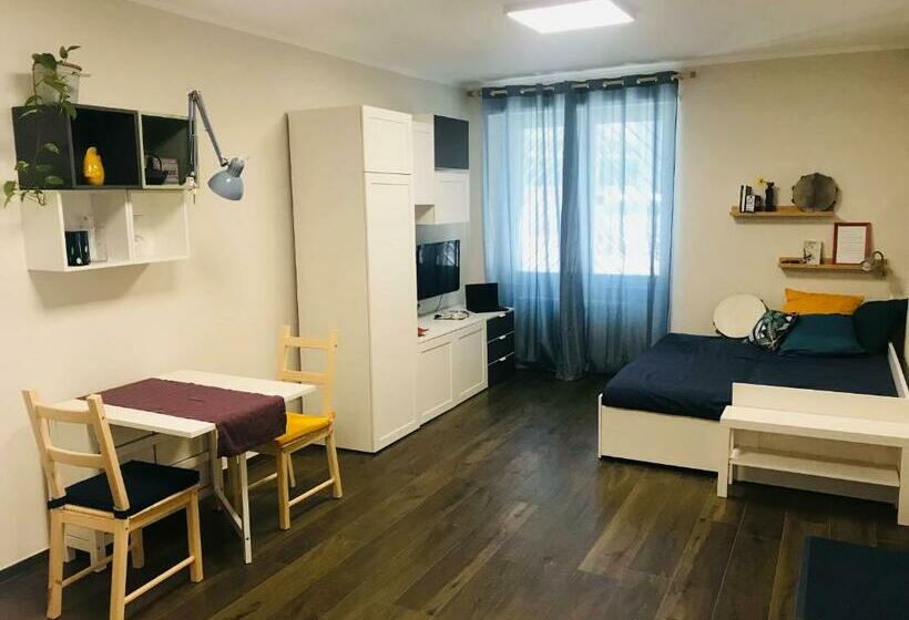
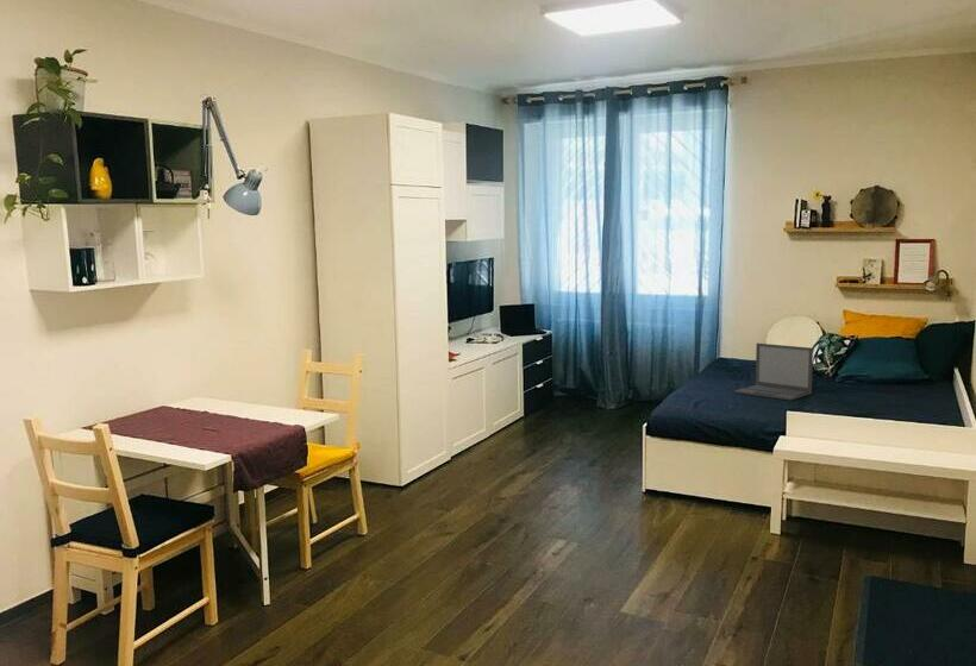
+ laptop [733,343,814,402]
